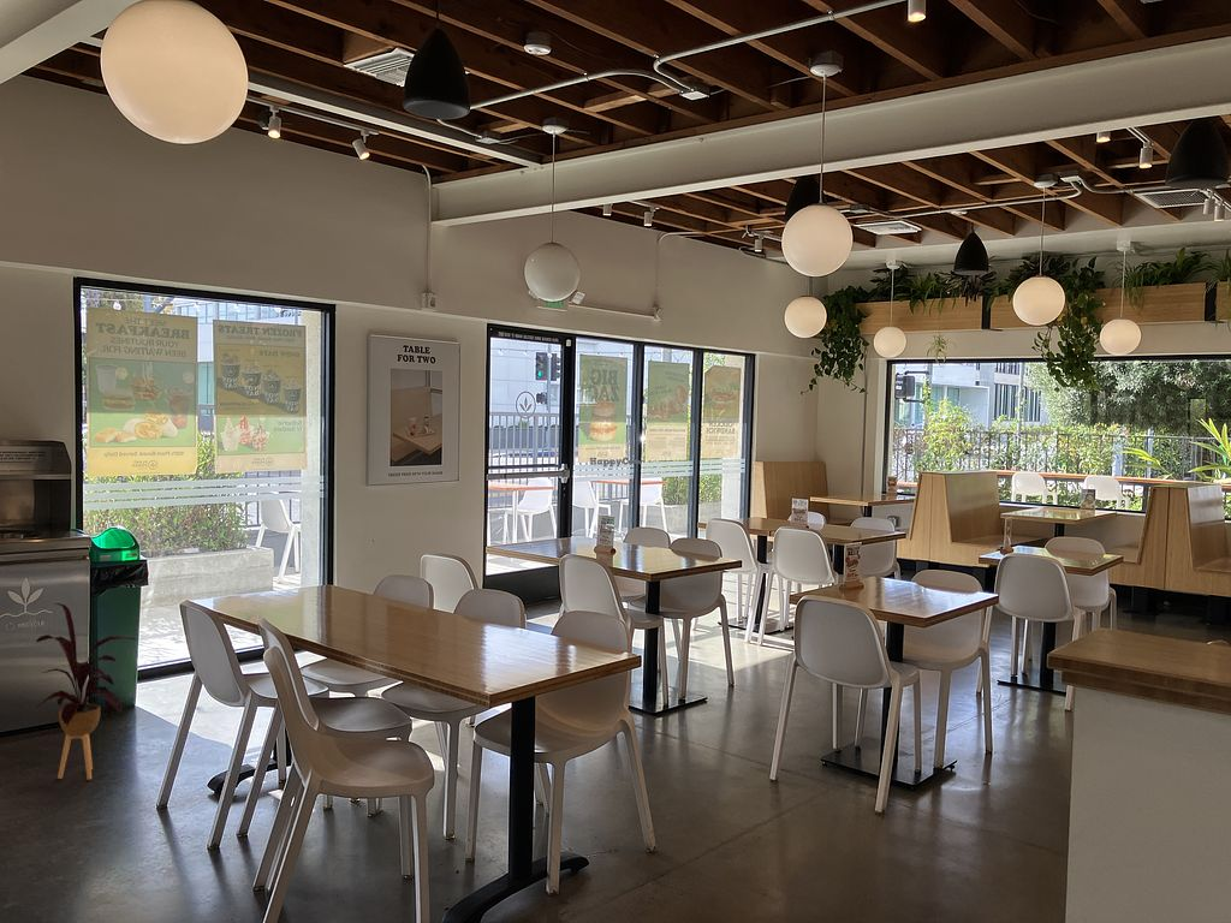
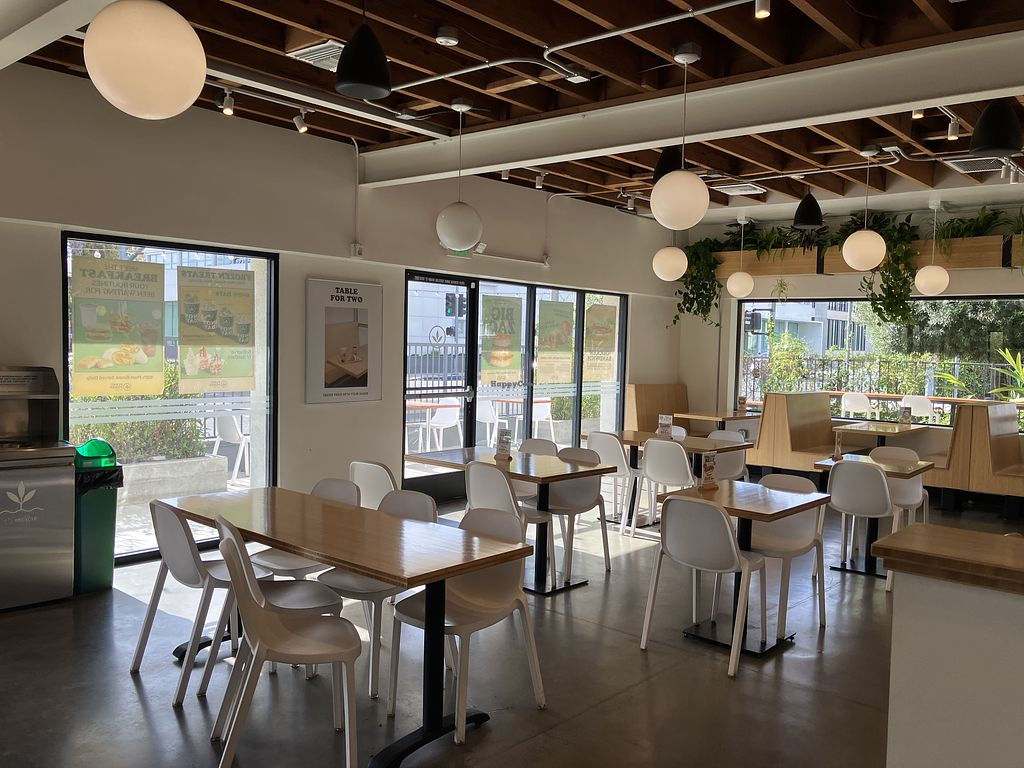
- house plant [35,602,137,781]
